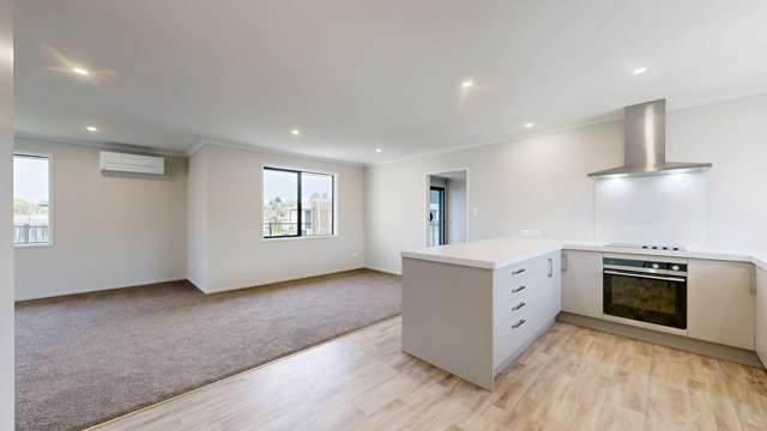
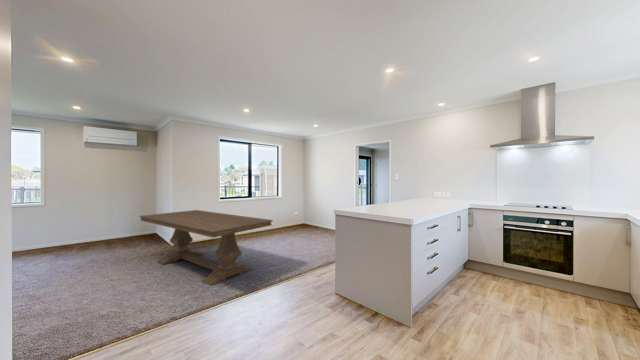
+ dining table [138,209,274,286]
